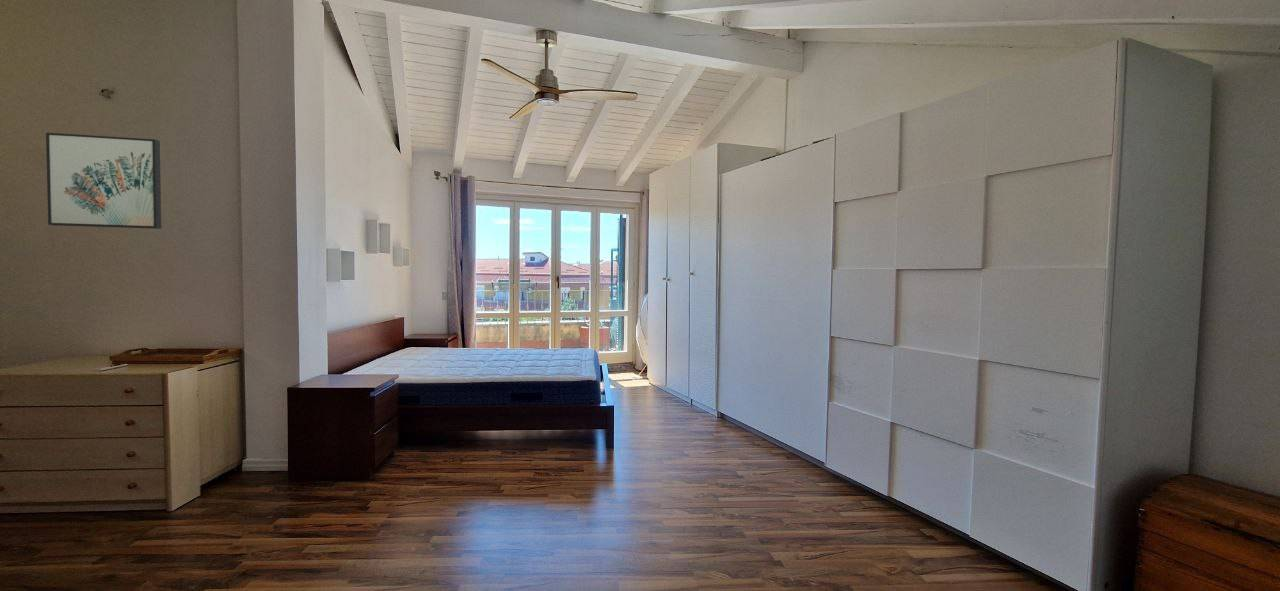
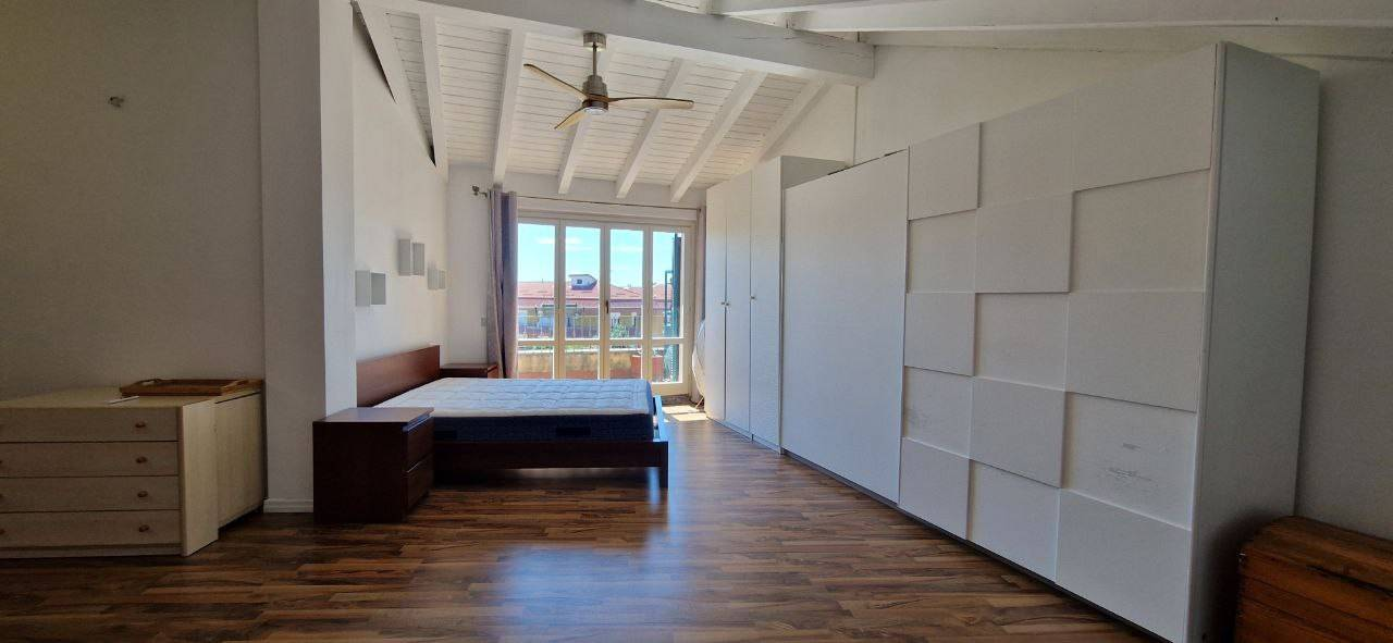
- wall art [45,132,162,230]
